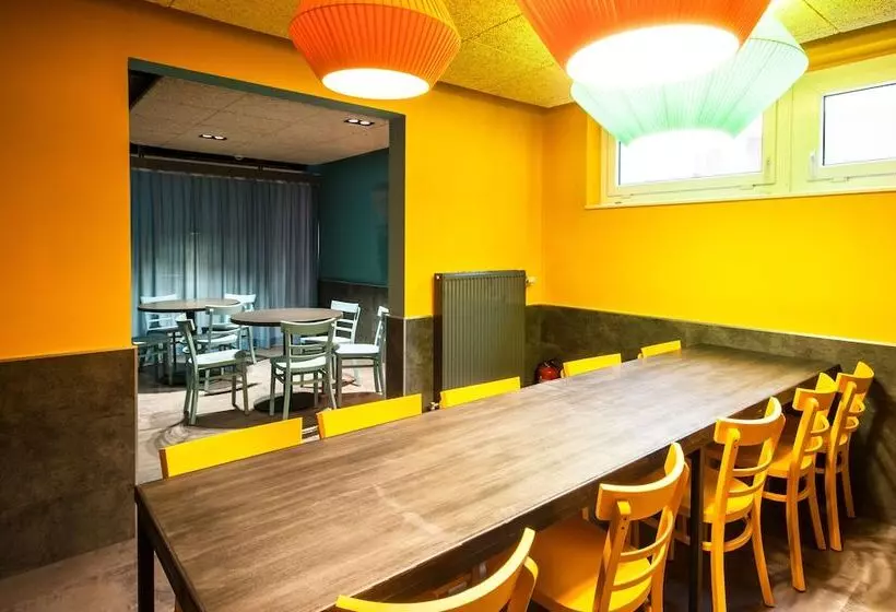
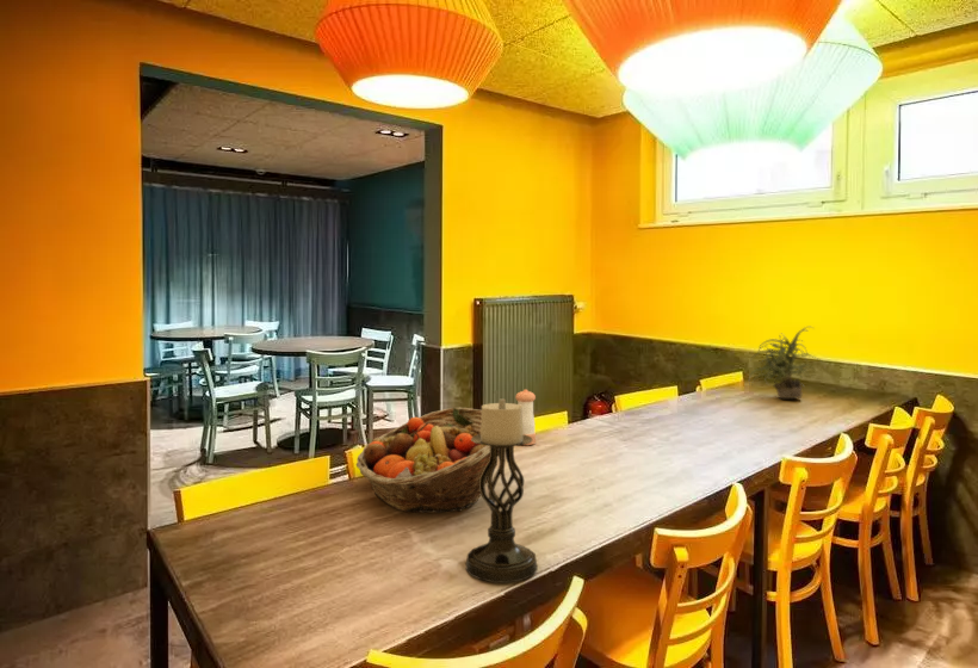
+ candle holder [464,398,539,583]
+ fruit basket [355,407,497,514]
+ pepper shaker [514,388,537,446]
+ potted plant [748,326,827,400]
